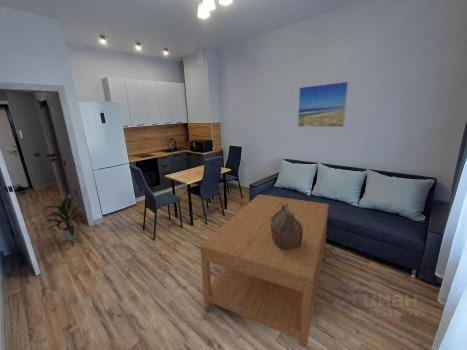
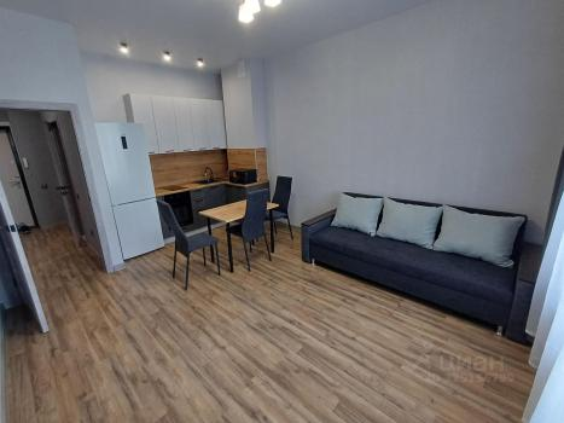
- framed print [297,81,349,128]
- coffee table [199,193,330,349]
- indoor plant [42,196,86,242]
- hut [271,204,303,250]
